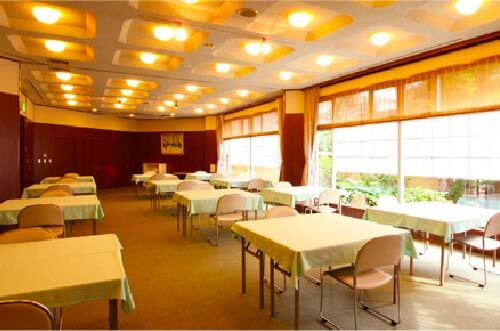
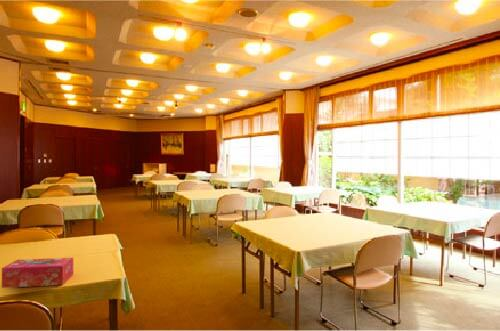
+ tissue box [1,257,74,289]
